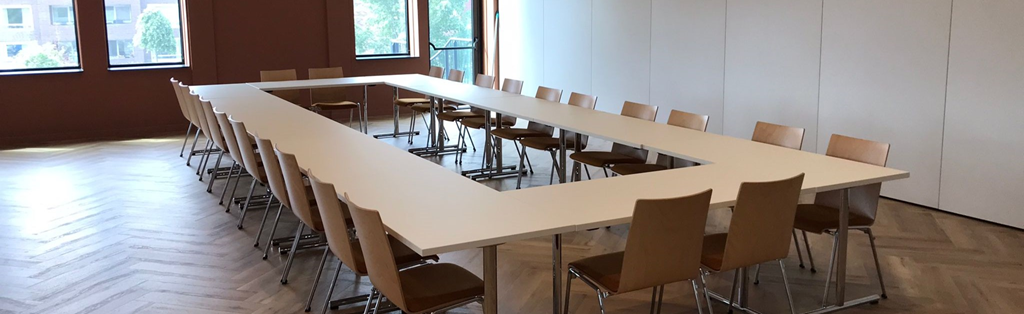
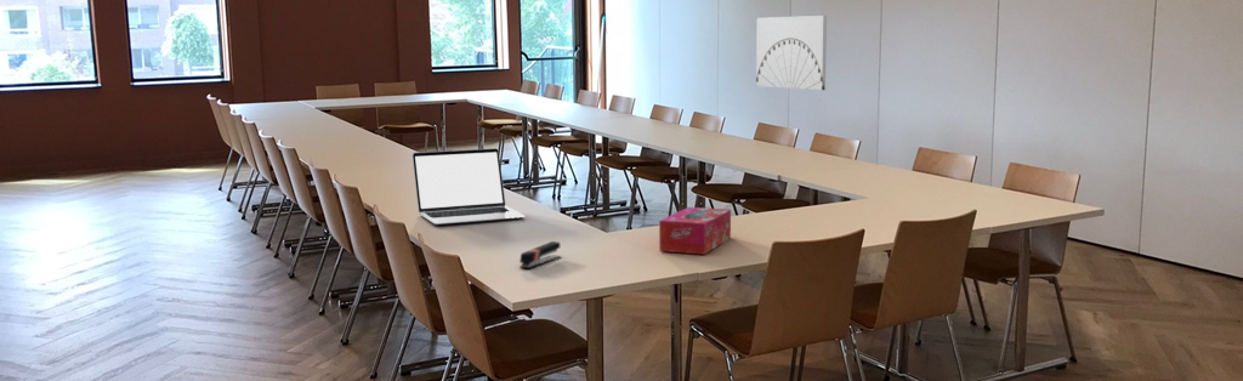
+ tissue box [658,206,732,256]
+ wall art [755,15,828,91]
+ stapler [518,240,562,269]
+ laptop [412,147,527,226]
